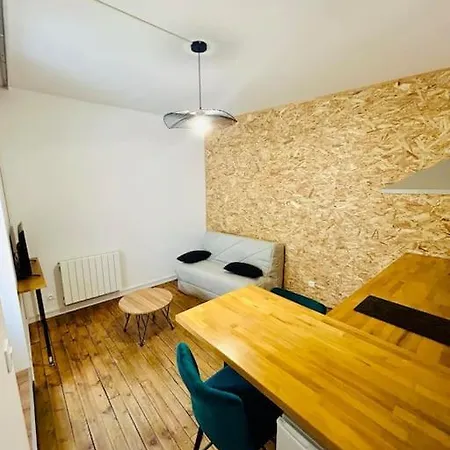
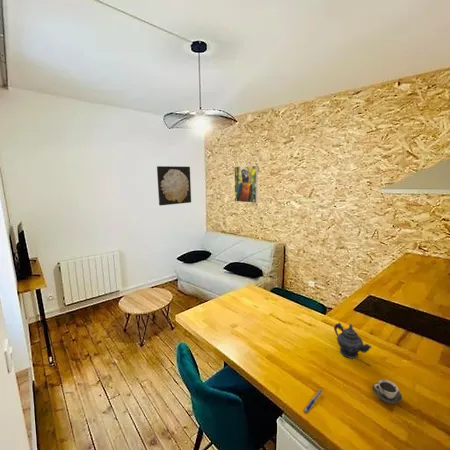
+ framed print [233,165,258,204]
+ cup [372,379,403,405]
+ pen [302,388,323,414]
+ wall art [156,165,192,206]
+ teapot [333,322,372,360]
